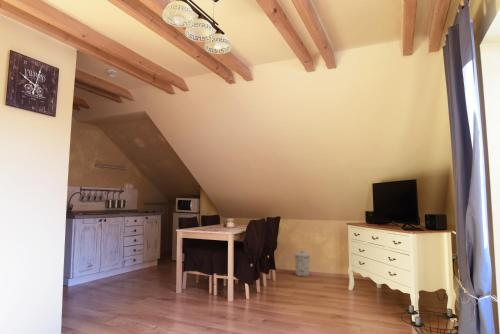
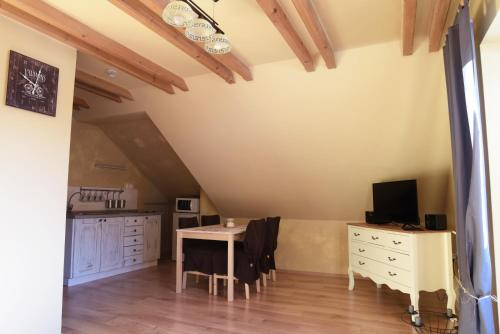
- trash can [293,251,311,277]
